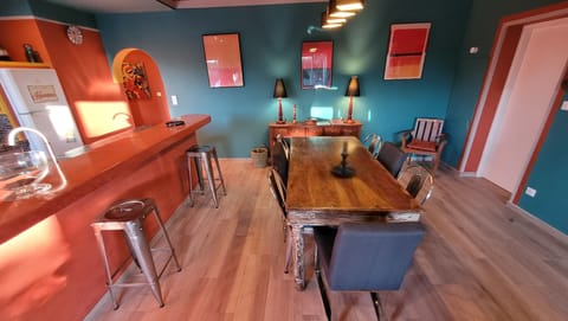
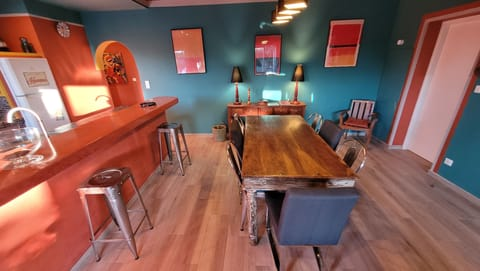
- candle holder [330,137,359,178]
